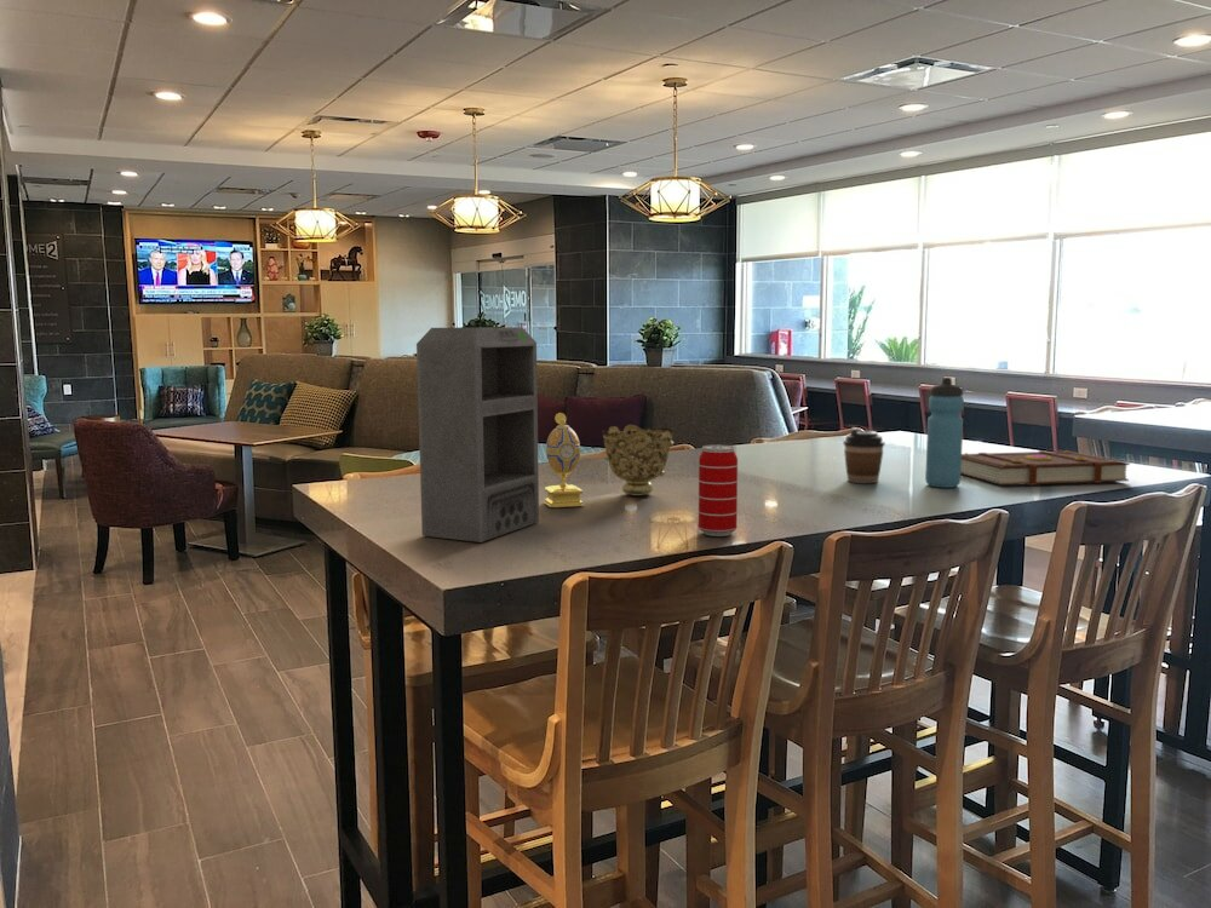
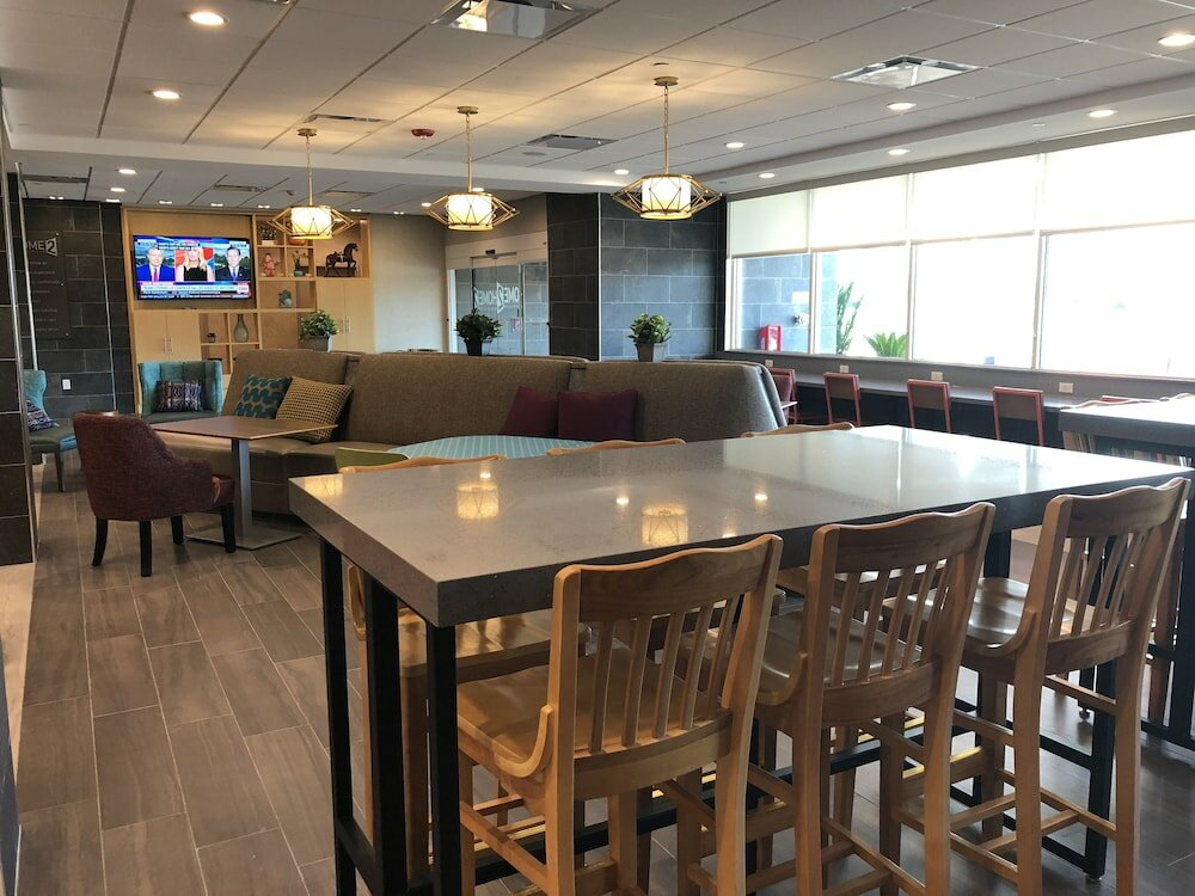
- book [960,449,1131,487]
- coffee cup [842,426,886,484]
- decorative bowl [601,424,675,498]
- decorative egg [544,412,584,508]
- water bottle [924,377,965,489]
- beverage can [698,444,739,538]
- speaker [415,326,540,544]
